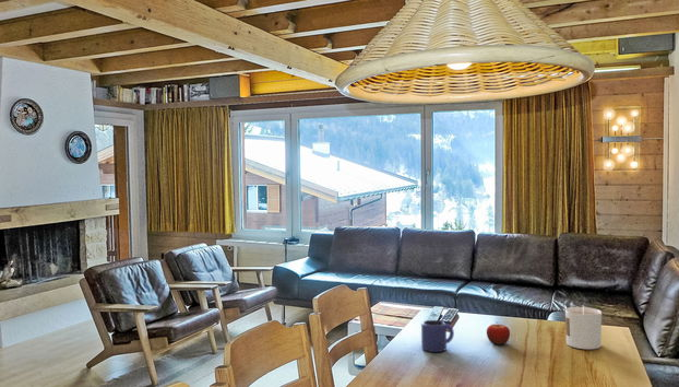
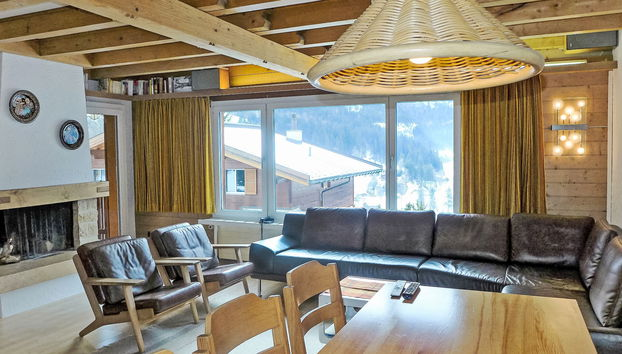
- fruit [486,321,511,345]
- mug [420,319,455,353]
- candle [564,306,603,350]
